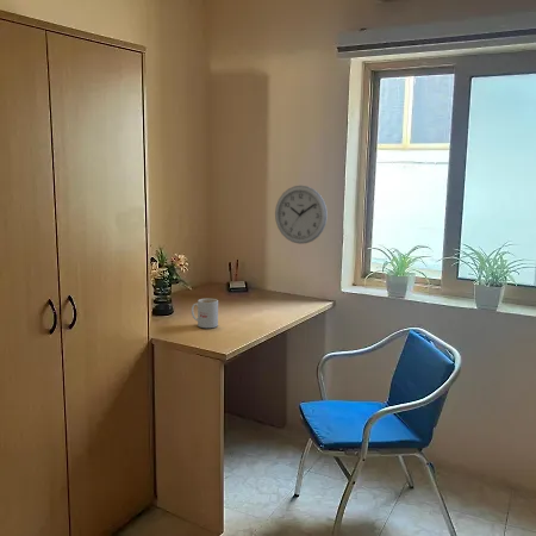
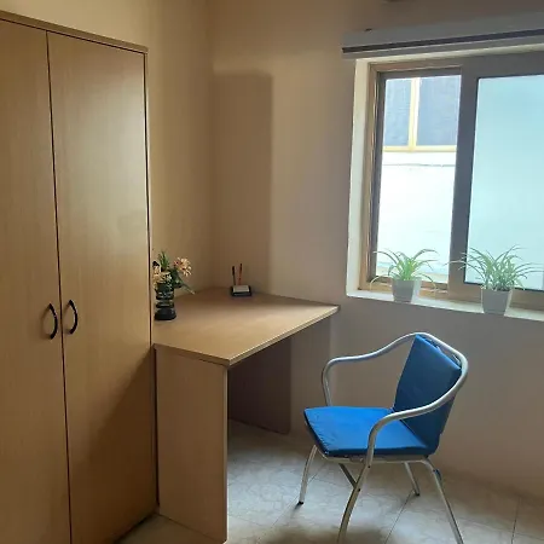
- wall clock [274,185,329,245]
- mug [191,298,219,329]
